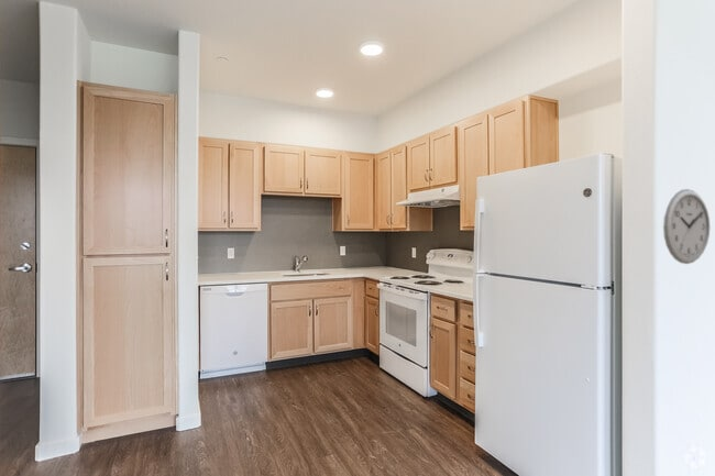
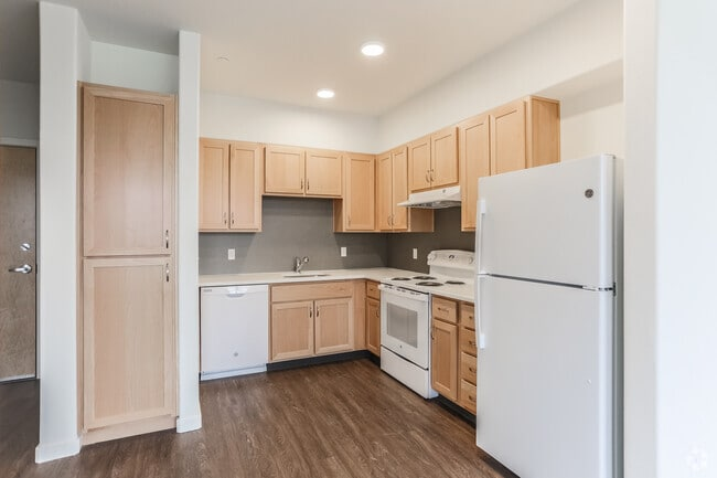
- wall clock [662,188,711,265]
